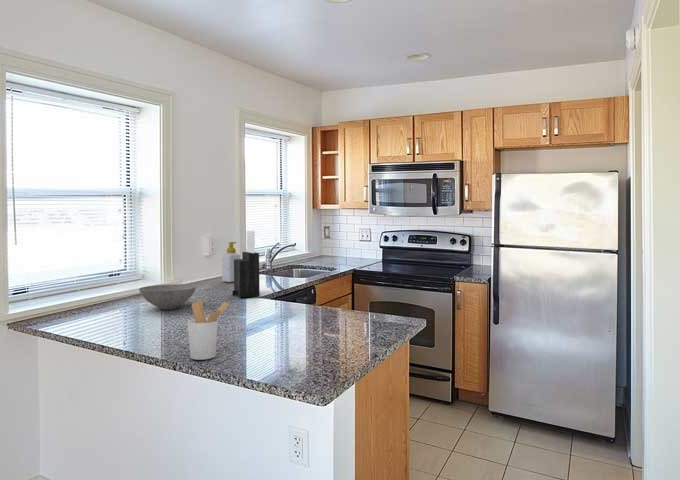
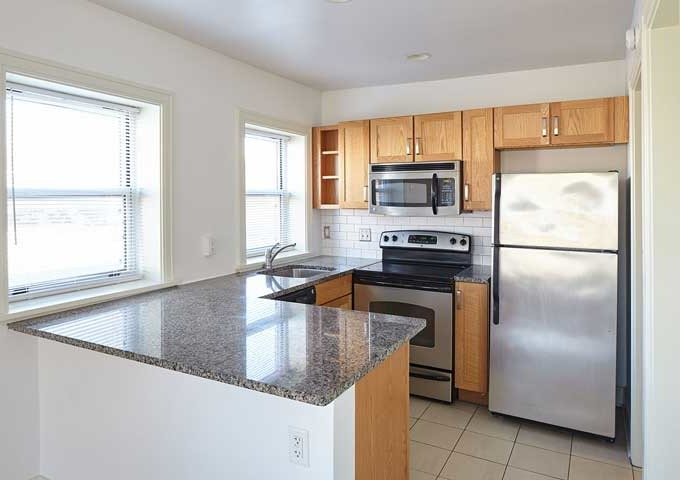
- utensil holder [187,300,230,361]
- soap bottle [221,241,241,283]
- bowl [138,283,197,310]
- knife block [232,230,261,298]
